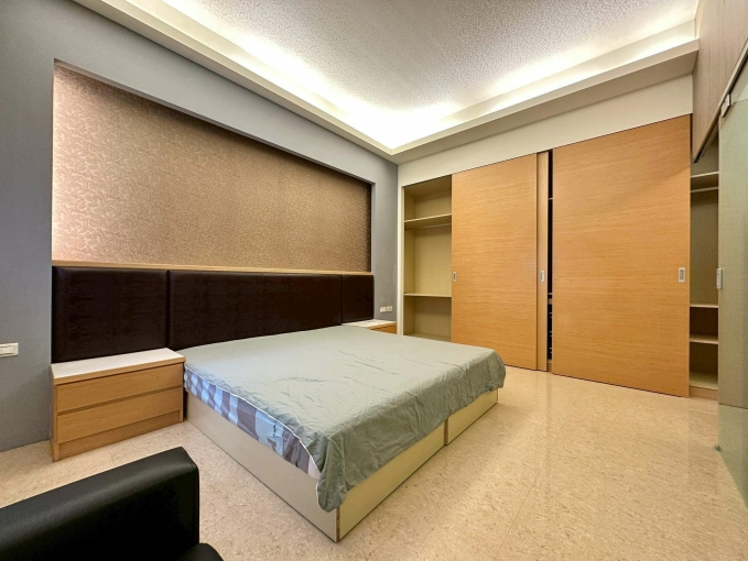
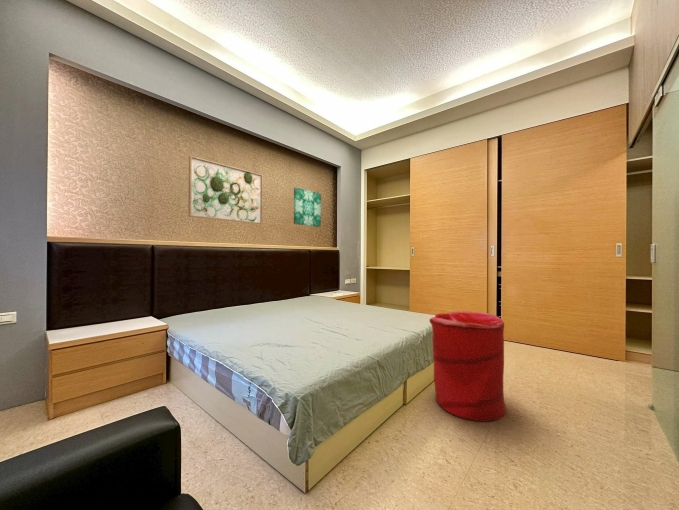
+ laundry hamper [428,310,507,423]
+ wall art [188,155,264,225]
+ wall art [293,186,322,228]
